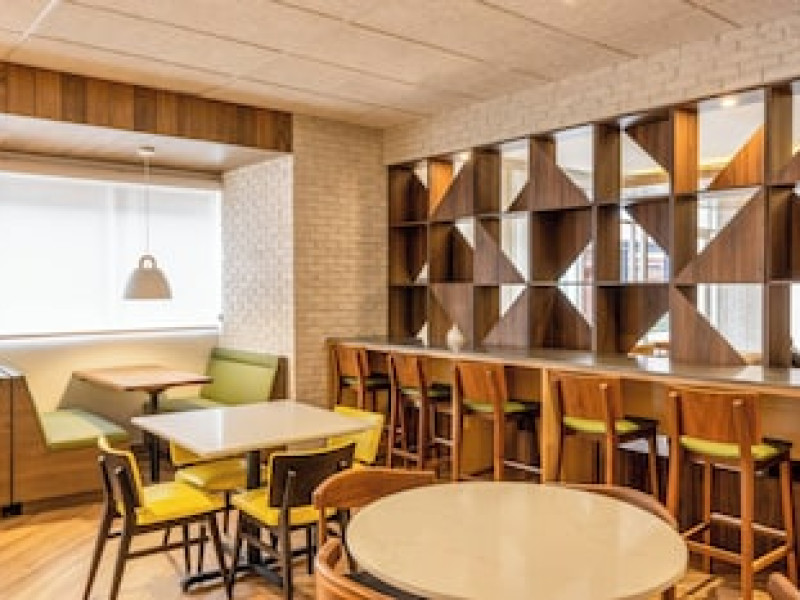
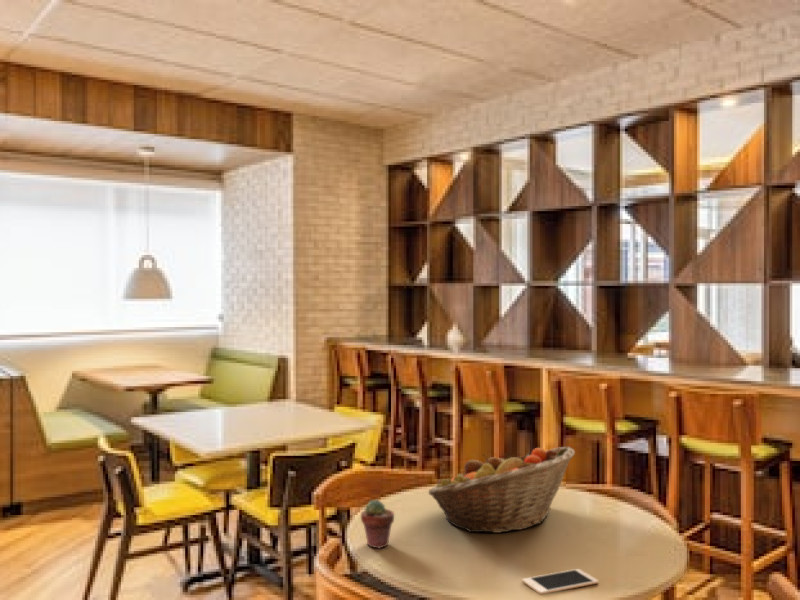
+ cell phone [522,568,600,596]
+ potted succulent [360,499,395,549]
+ fruit basket [427,446,576,534]
